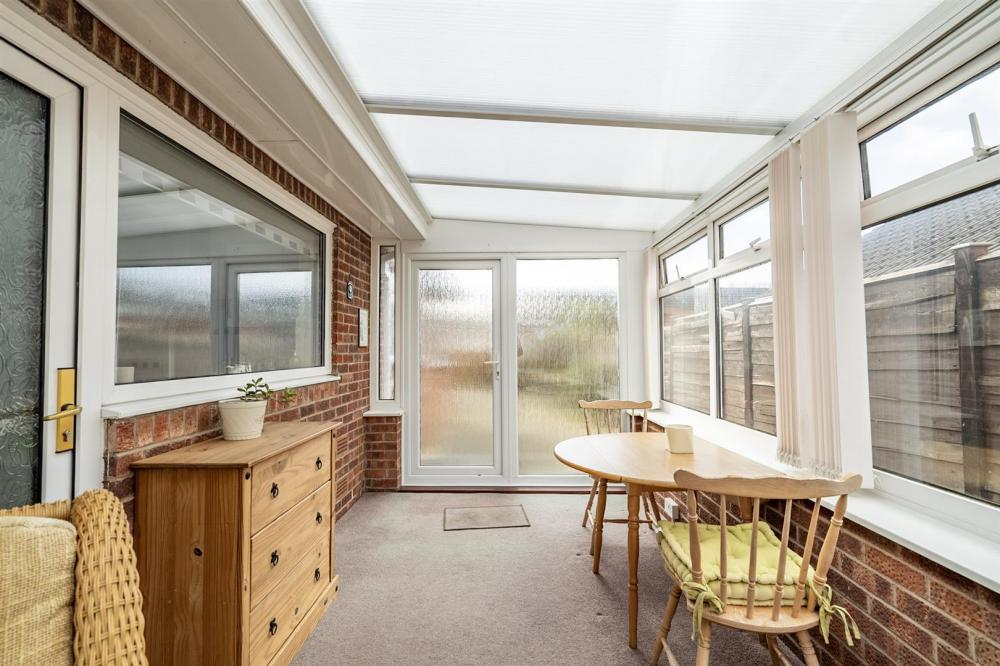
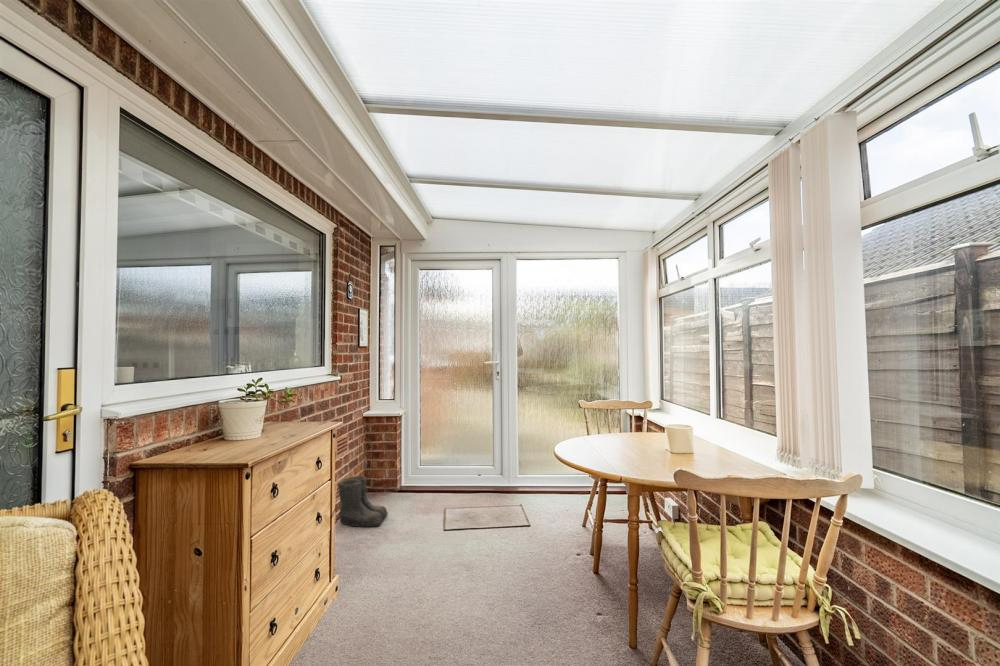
+ boots [337,475,389,528]
